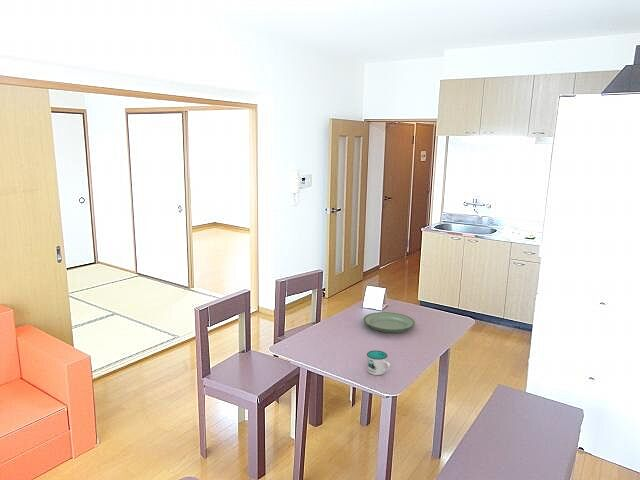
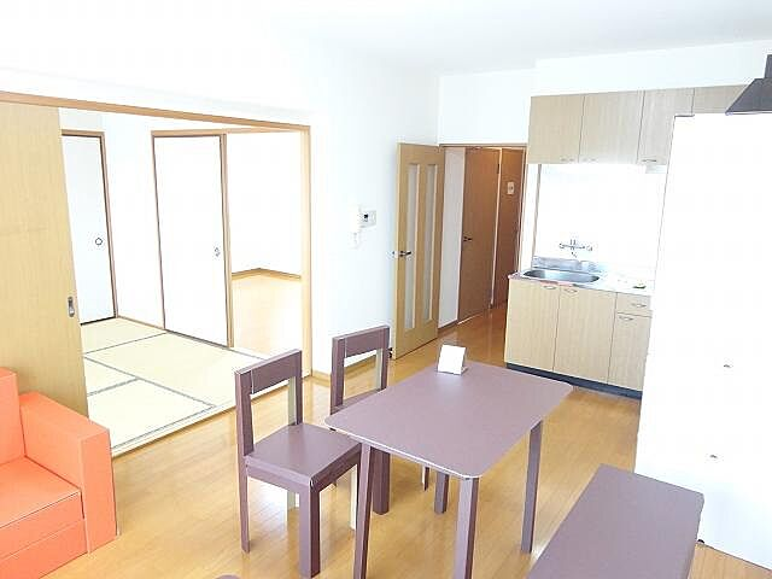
- plate [362,311,416,334]
- mug [366,350,391,376]
